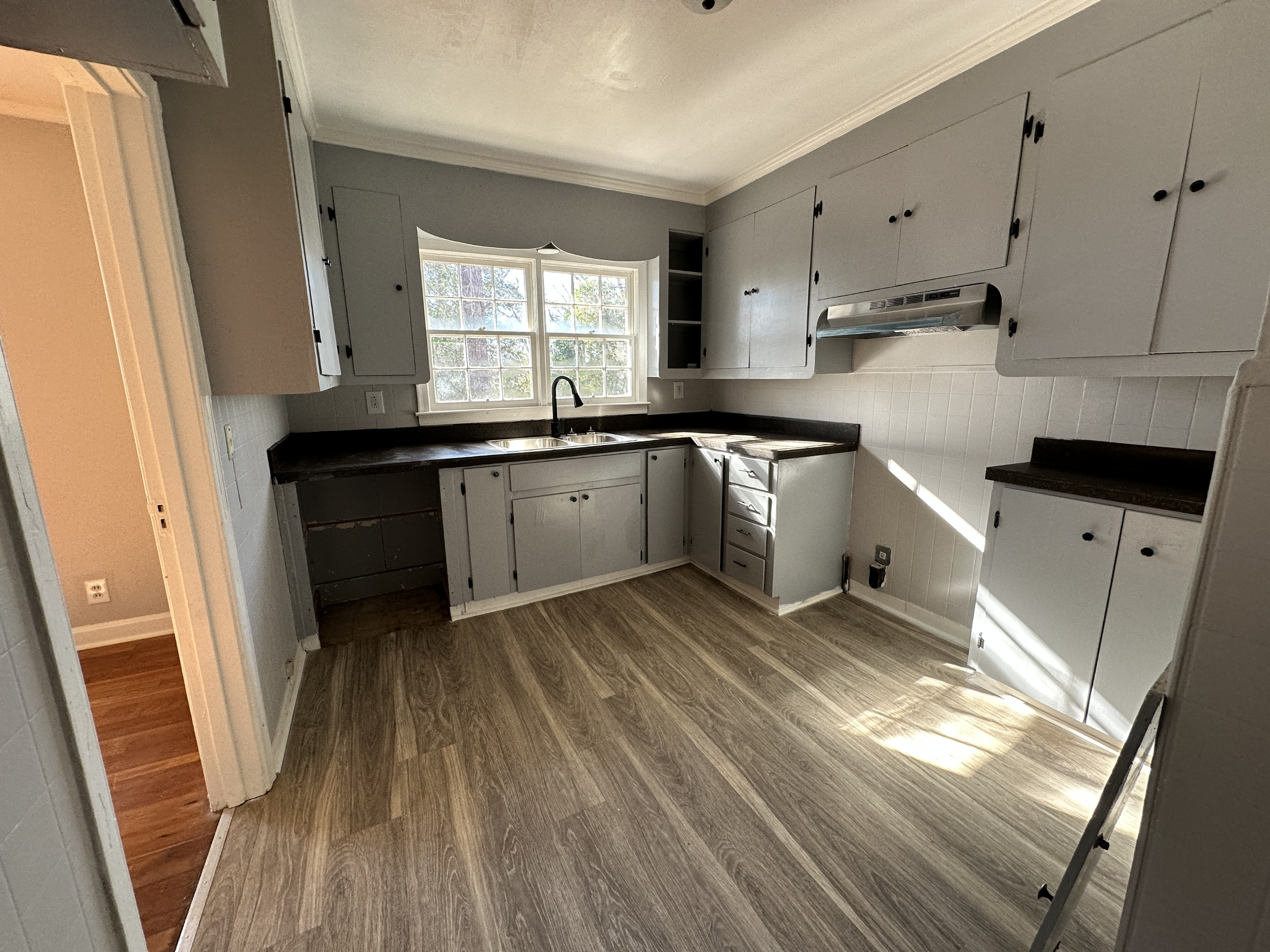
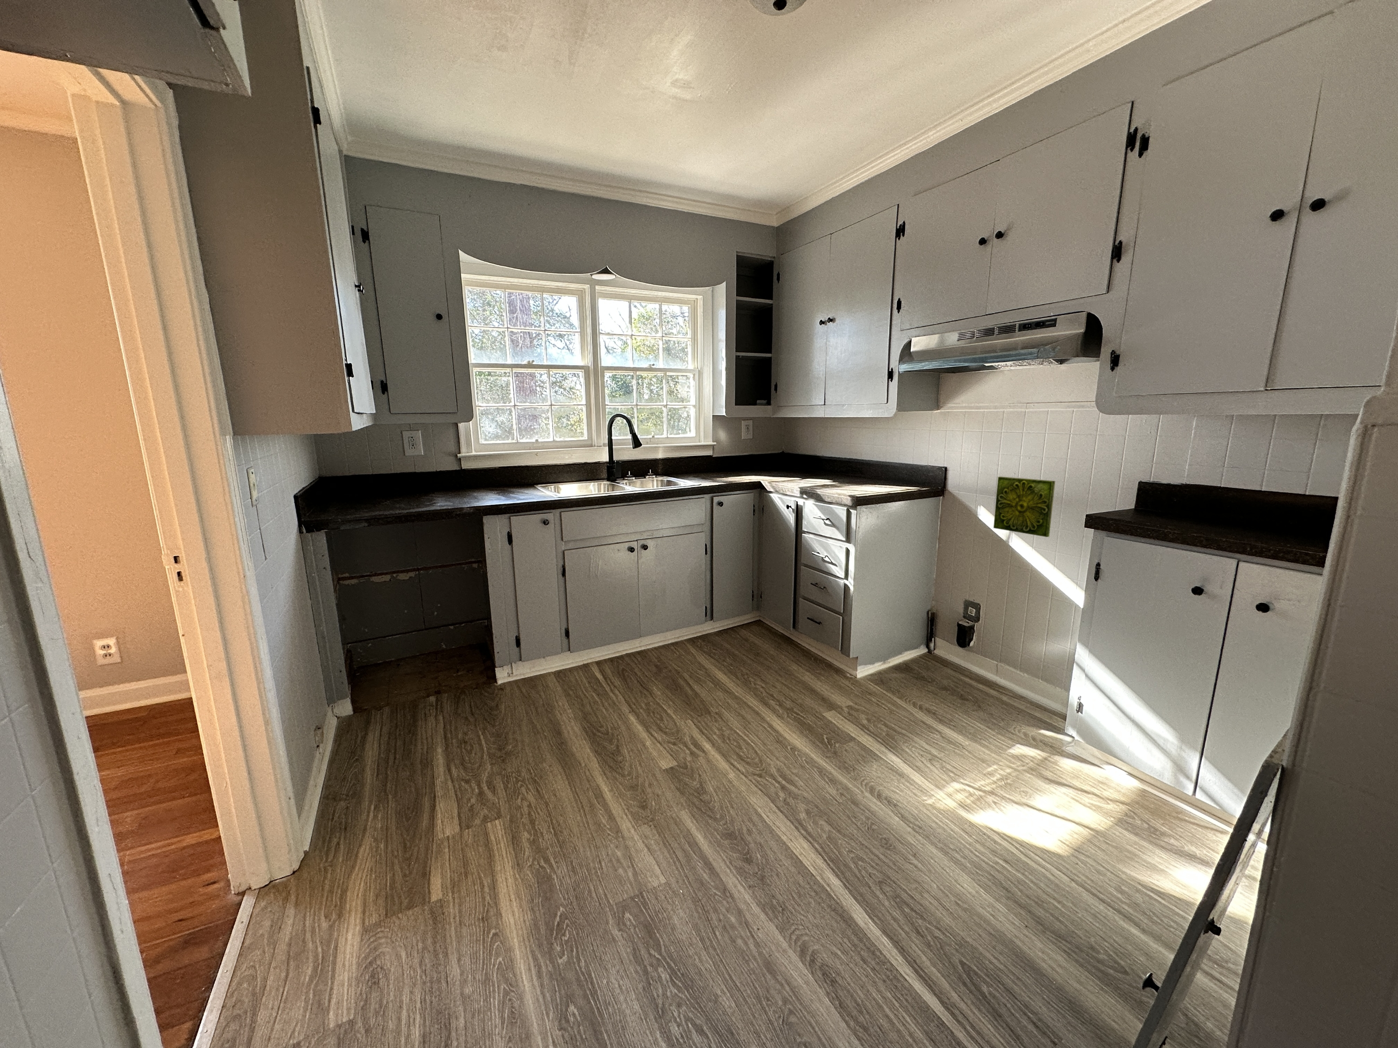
+ decorative tile [993,476,1056,537]
